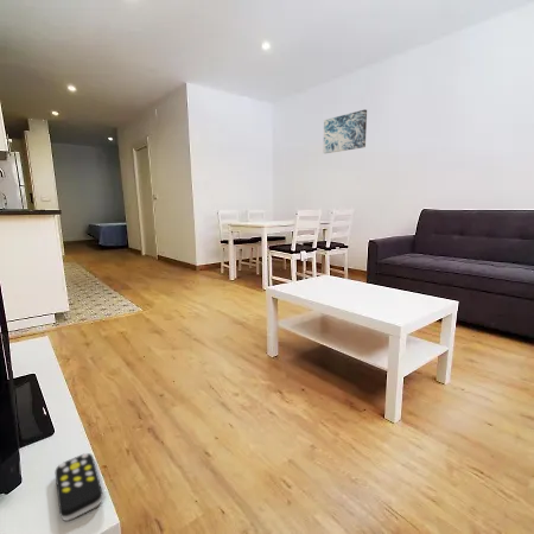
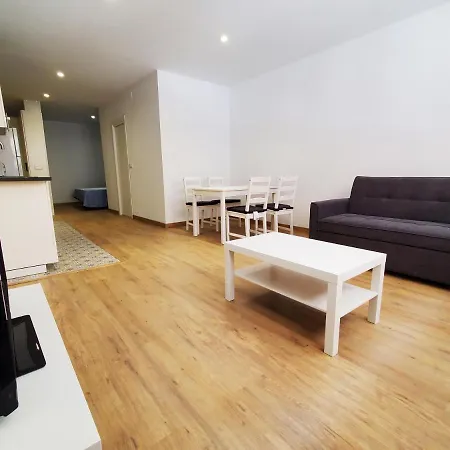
- wall art [323,108,368,154]
- remote control [55,452,104,522]
